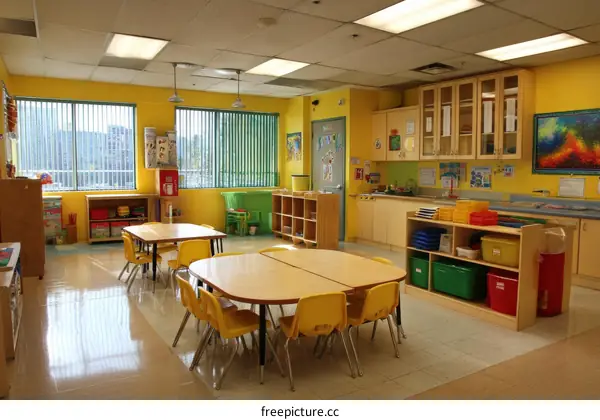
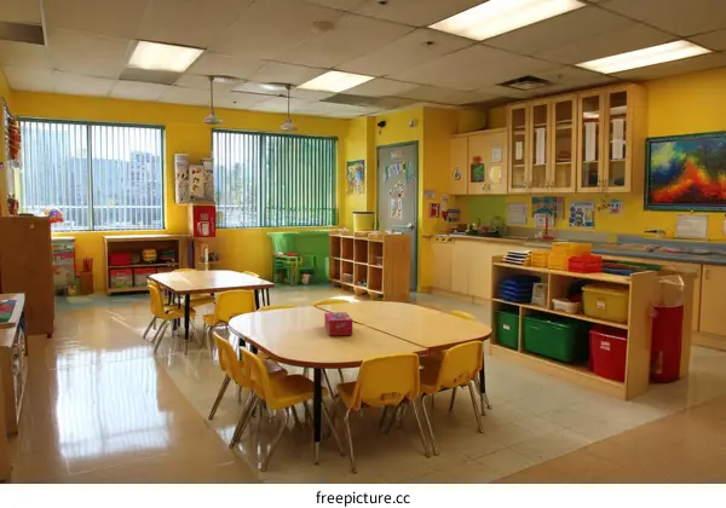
+ tissue box [323,311,353,336]
